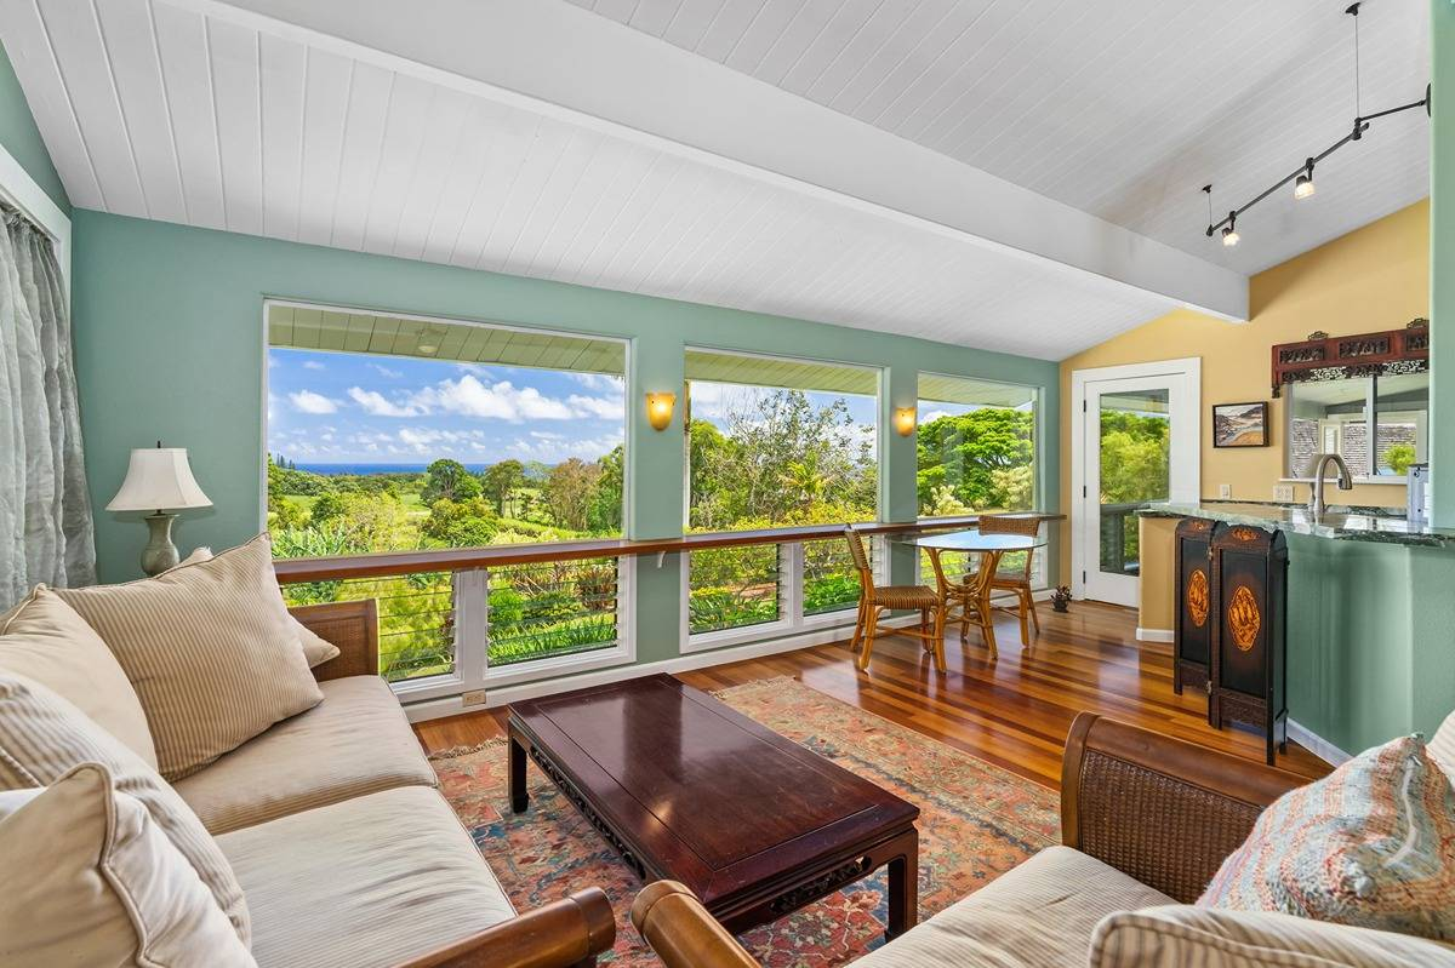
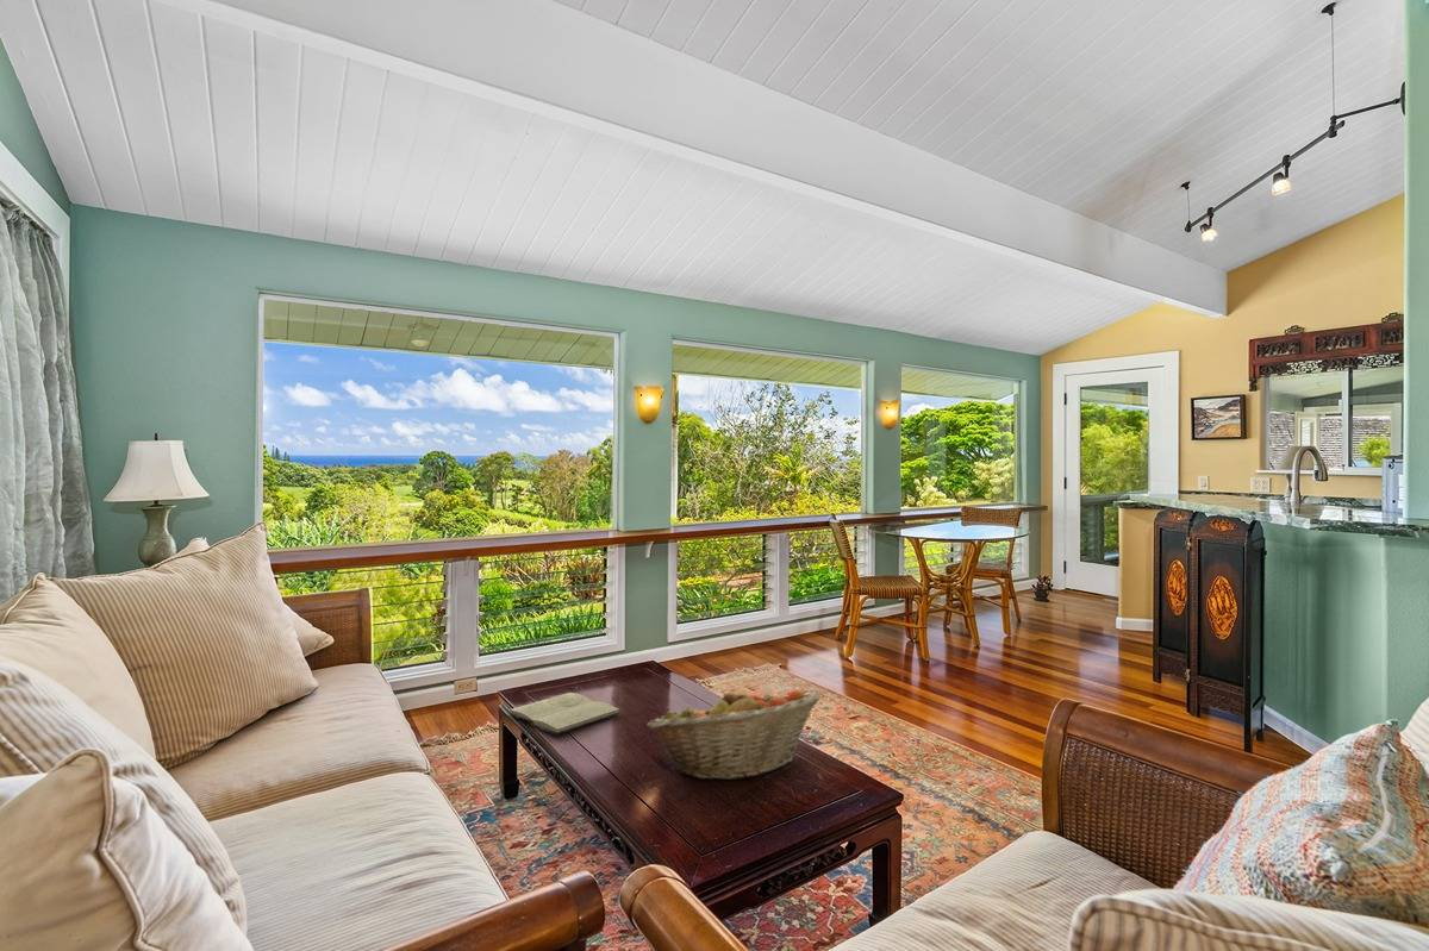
+ book [506,692,622,736]
+ fruit basket [645,688,822,781]
